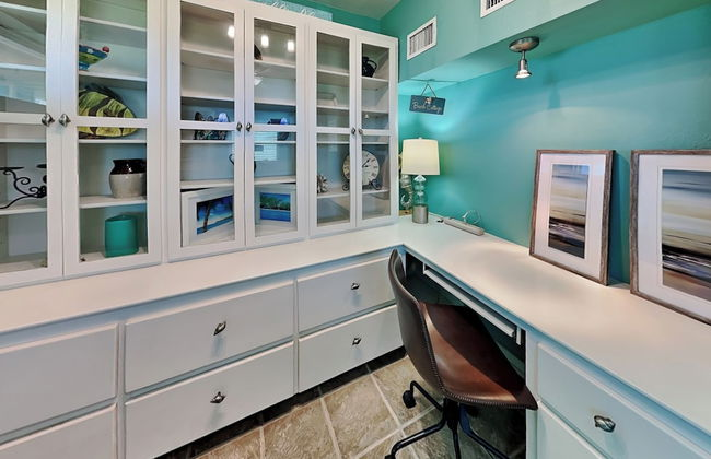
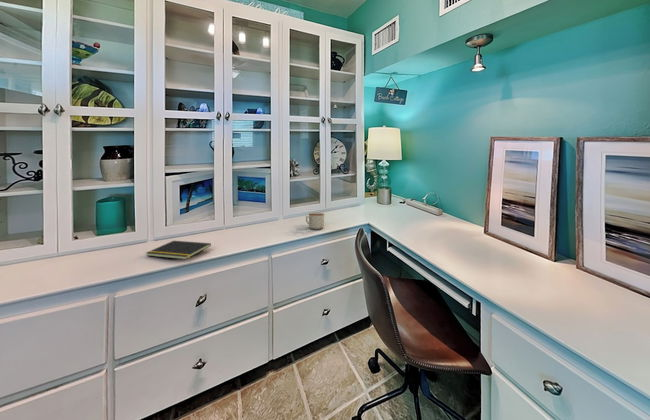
+ mug [305,212,325,230]
+ notepad [145,240,212,260]
